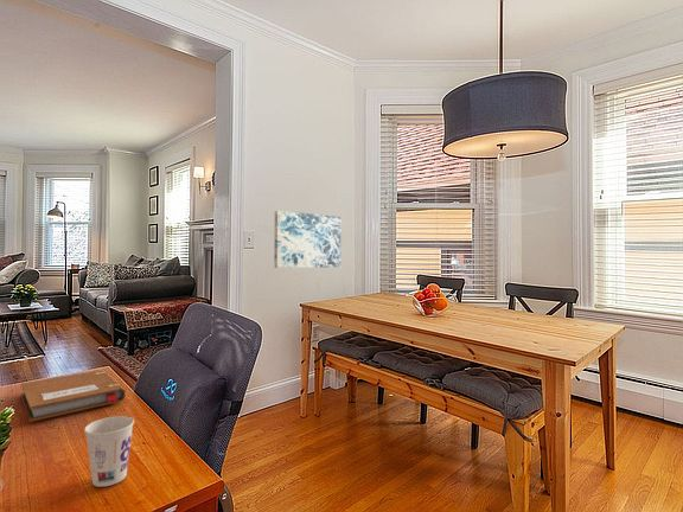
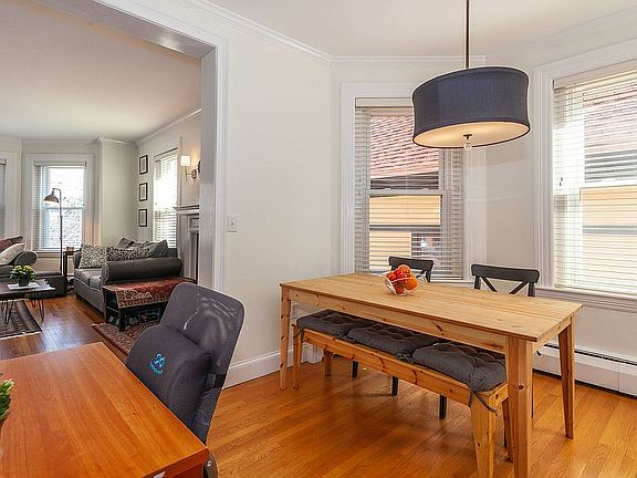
- notebook [20,370,126,423]
- cup [83,415,135,488]
- wall art [273,210,342,269]
